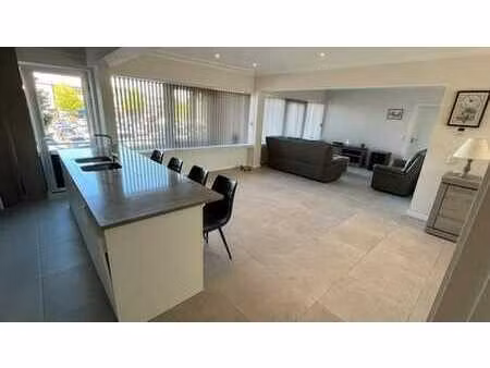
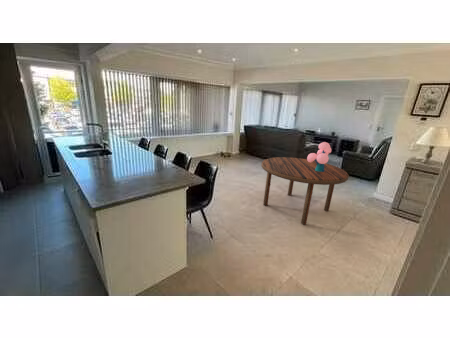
+ bouquet [306,141,332,172]
+ dining table [260,156,350,226]
